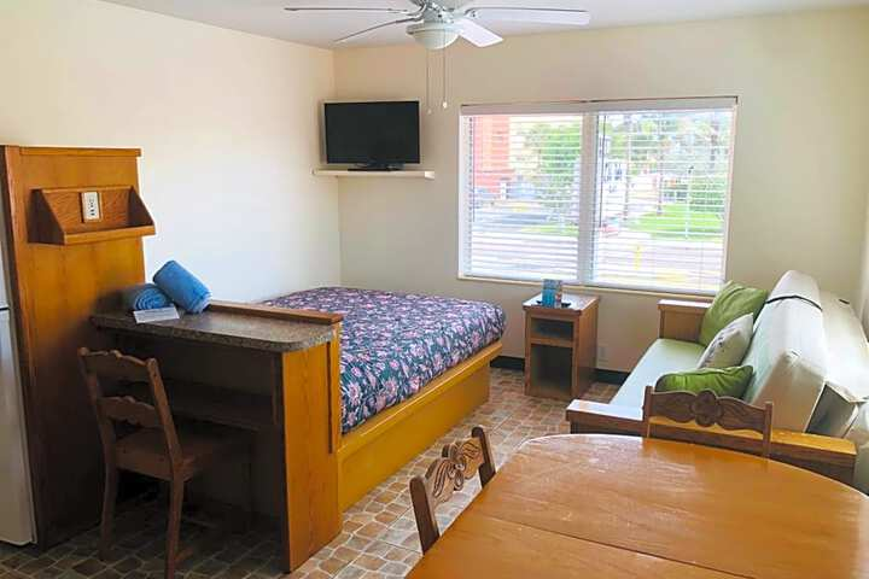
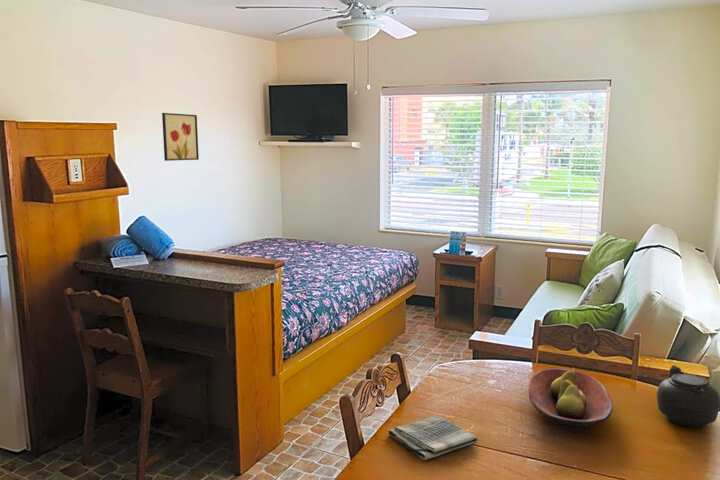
+ fruit bowl [528,368,614,433]
+ dish towel [387,414,479,461]
+ wall art [161,112,200,162]
+ teapot [651,365,720,428]
